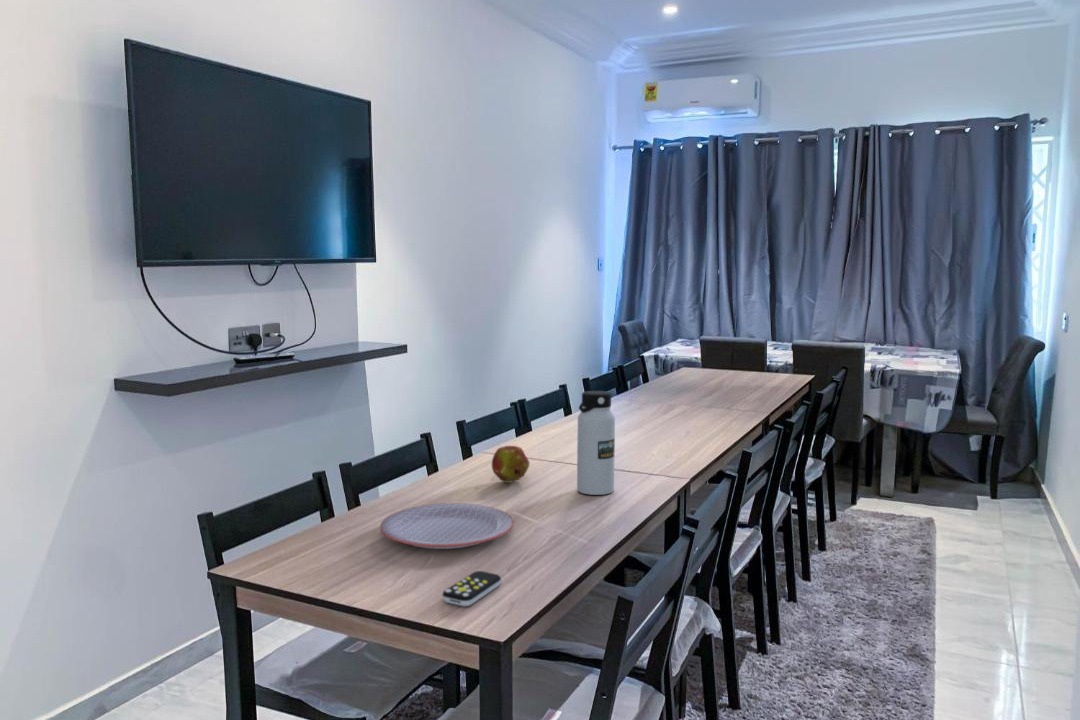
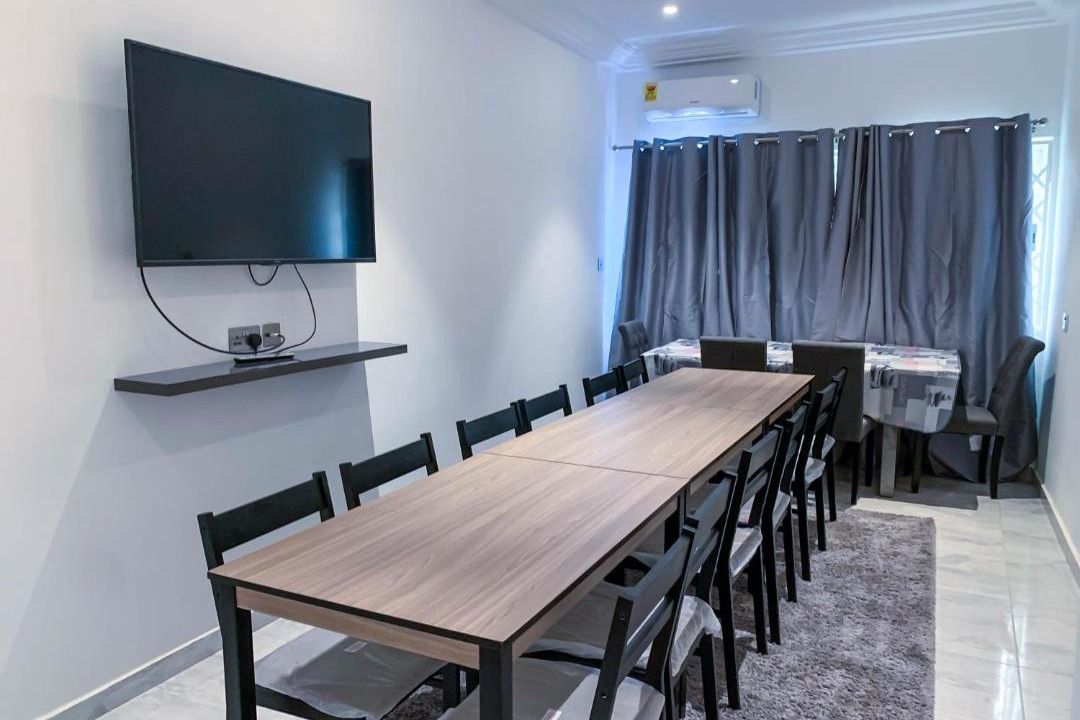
- fruit [491,445,531,484]
- water bottle [576,390,616,496]
- plate [379,502,514,550]
- remote control [441,570,502,607]
